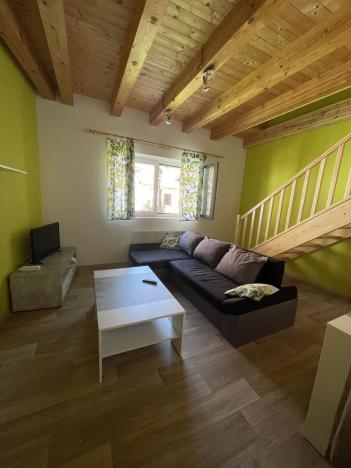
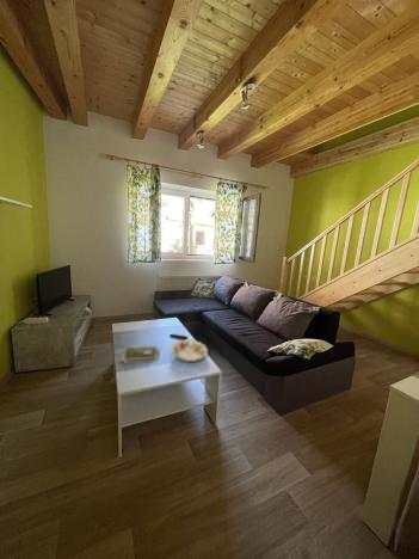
+ decorative bowl [171,338,209,363]
+ book [118,340,161,364]
